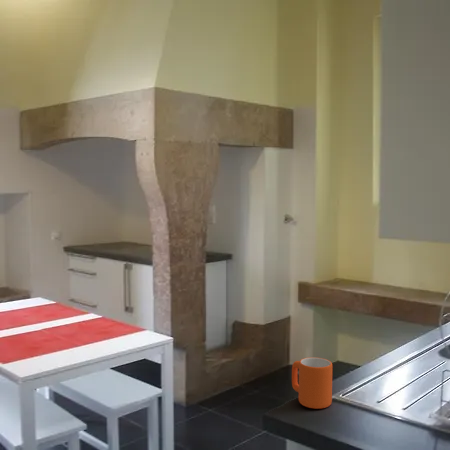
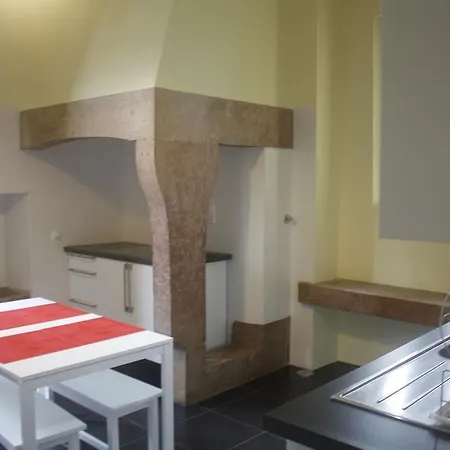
- mug [291,356,333,410]
